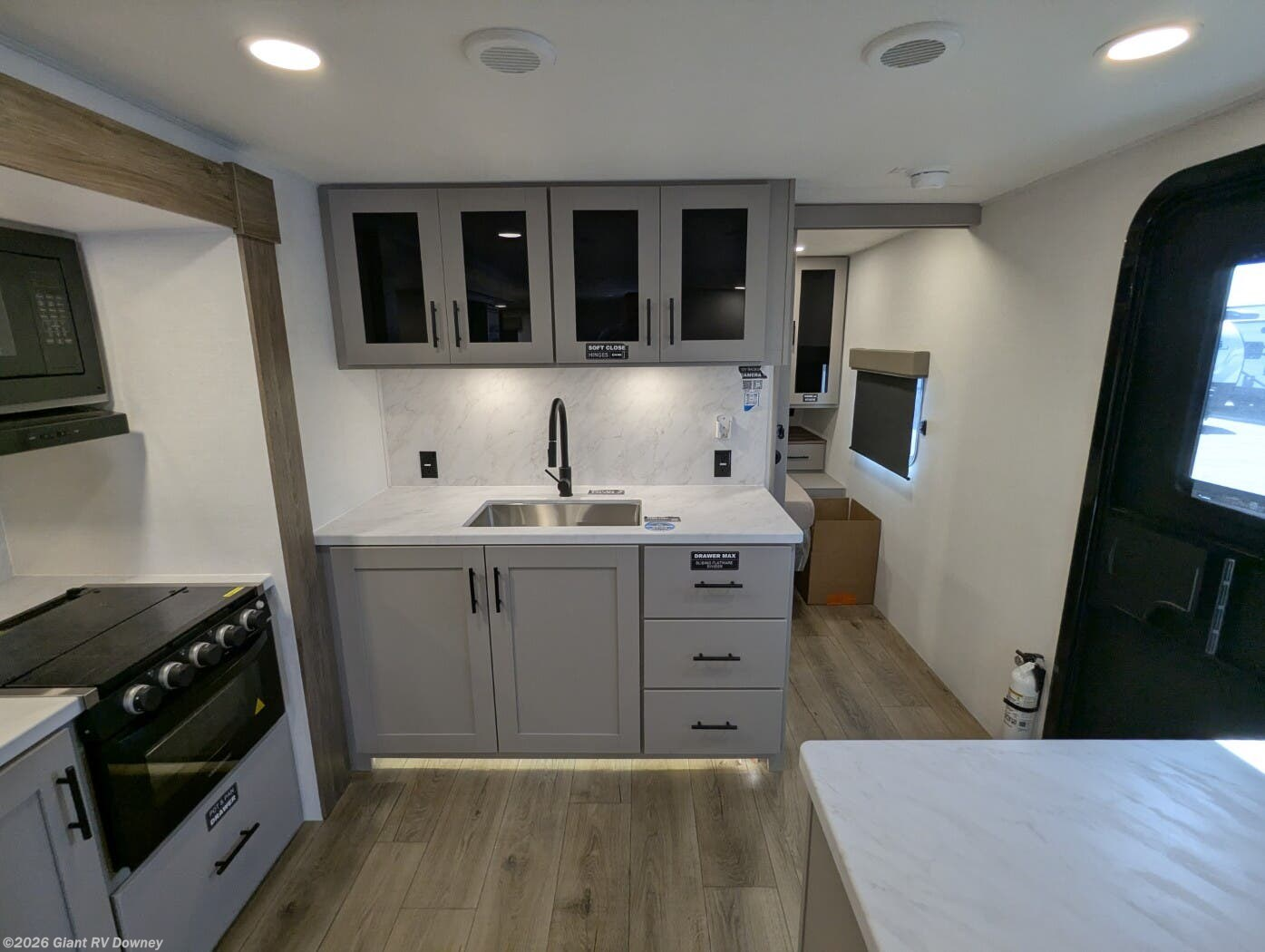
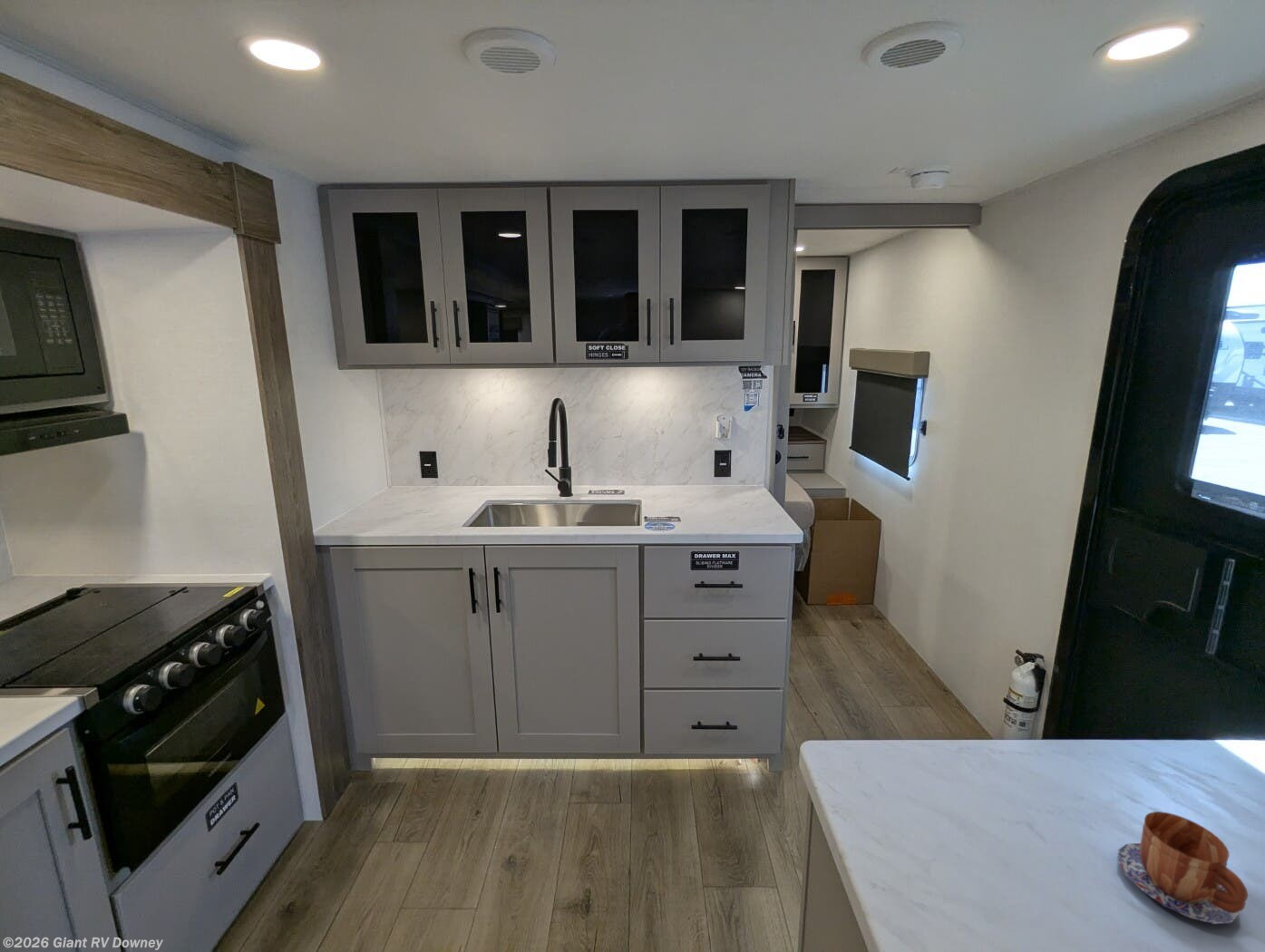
+ mug [1116,811,1249,925]
